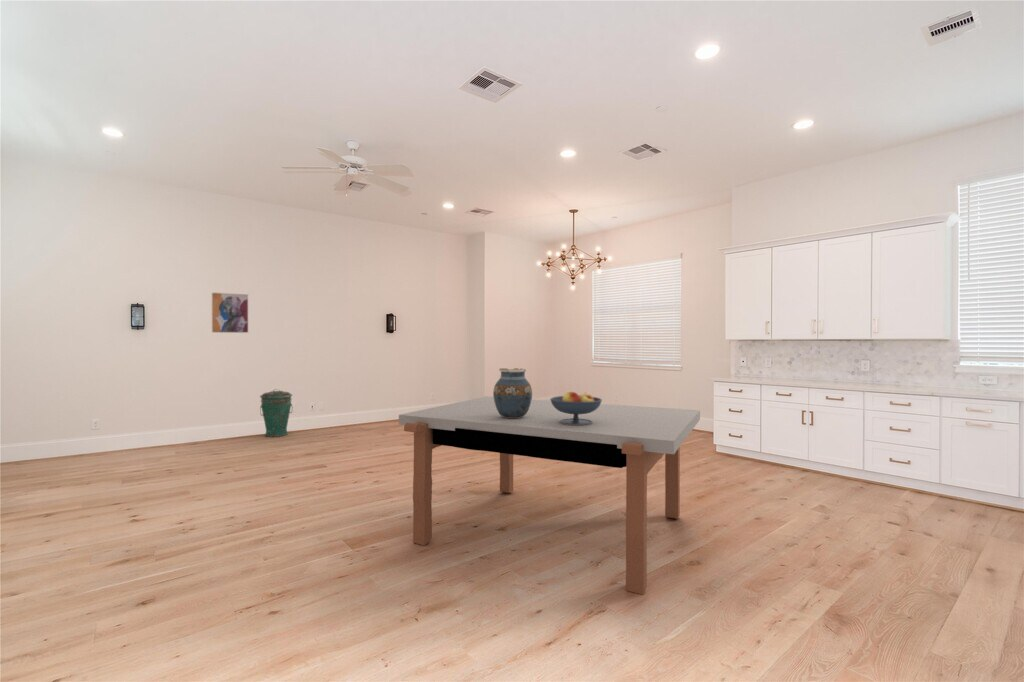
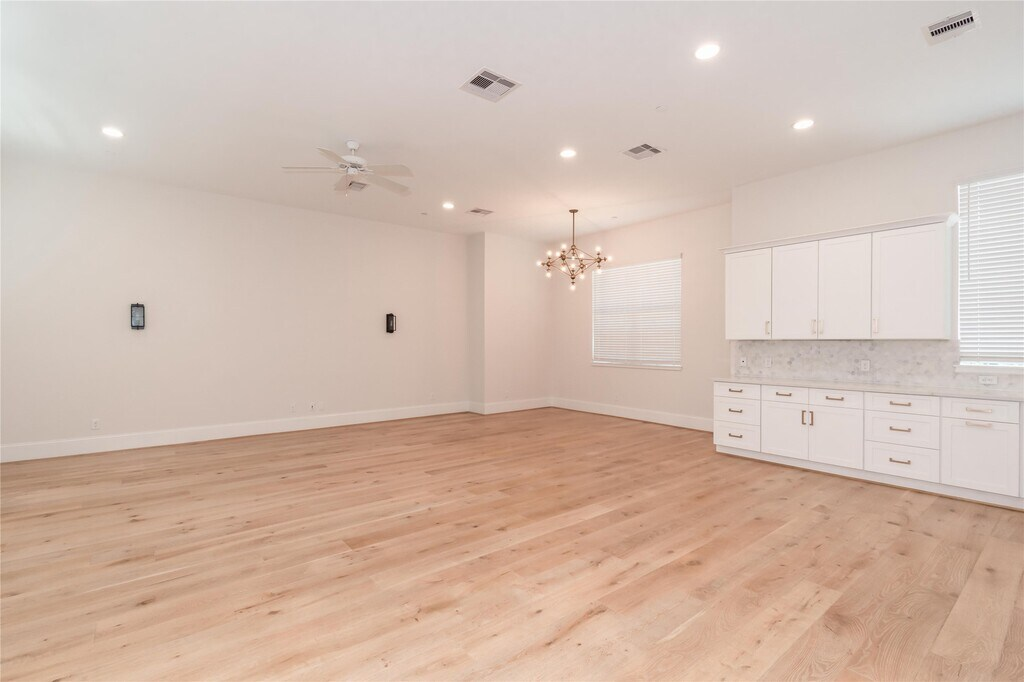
- dining table [398,395,701,595]
- fruit bowl [549,391,603,425]
- trash can [259,388,293,438]
- vase [492,367,533,418]
- wall art [210,291,250,334]
